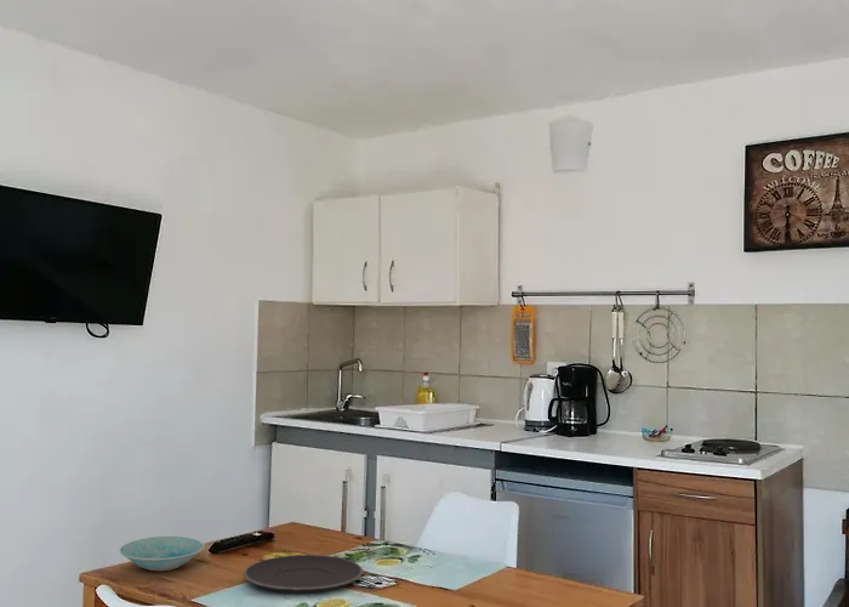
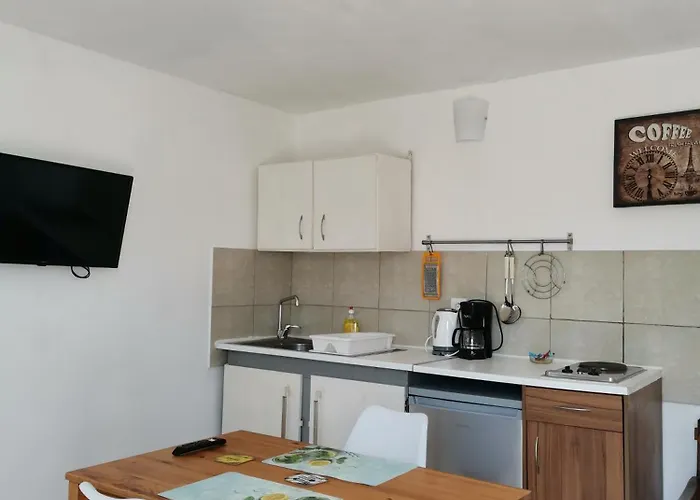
- bowl [119,535,206,572]
- plate [243,554,364,594]
